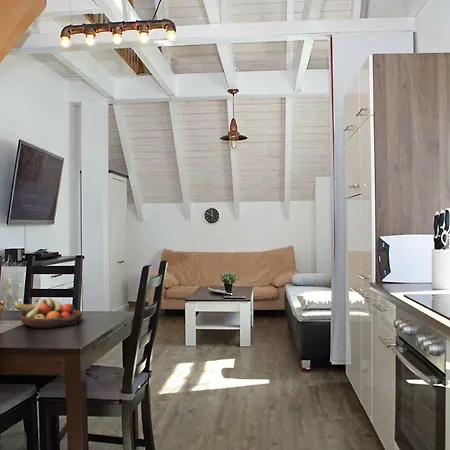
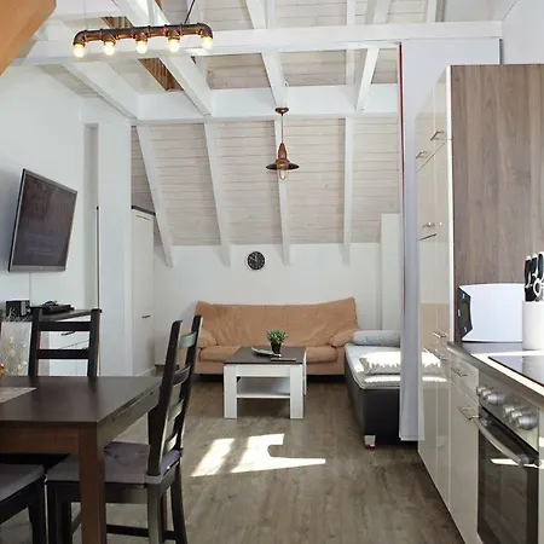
- fruit bowl [12,297,82,329]
